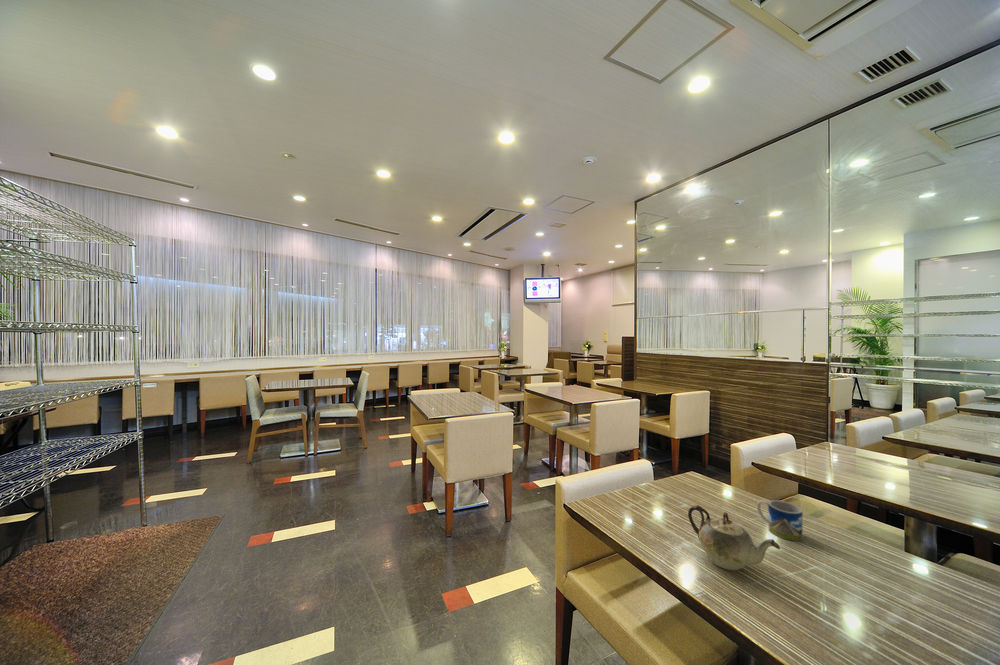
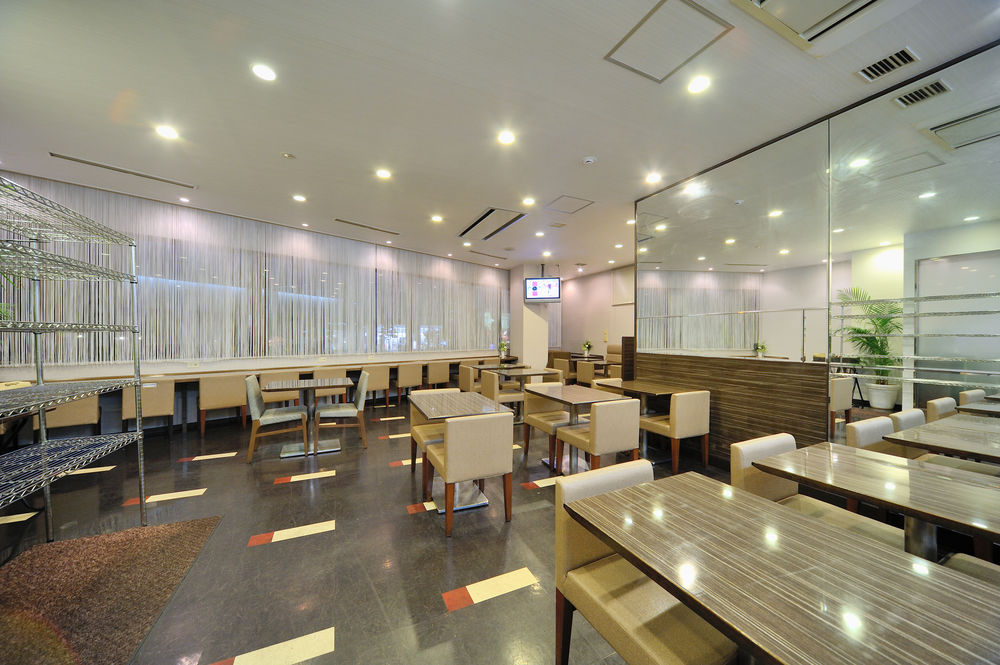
- teapot [687,504,781,571]
- mug [756,499,804,542]
